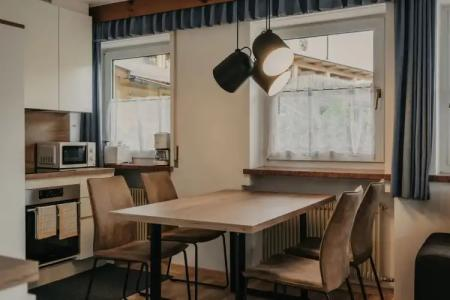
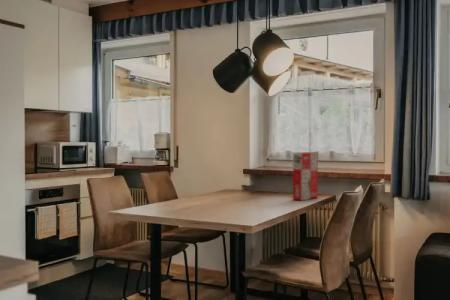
+ cereal box [292,151,319,202]
